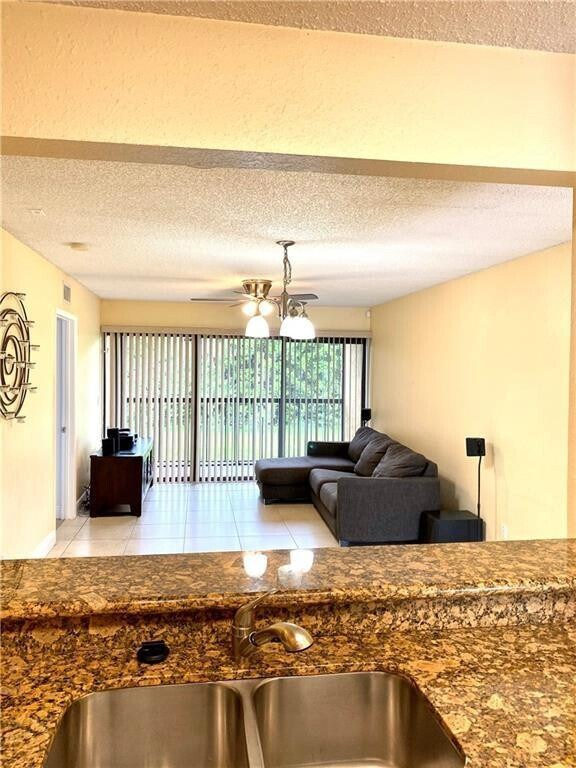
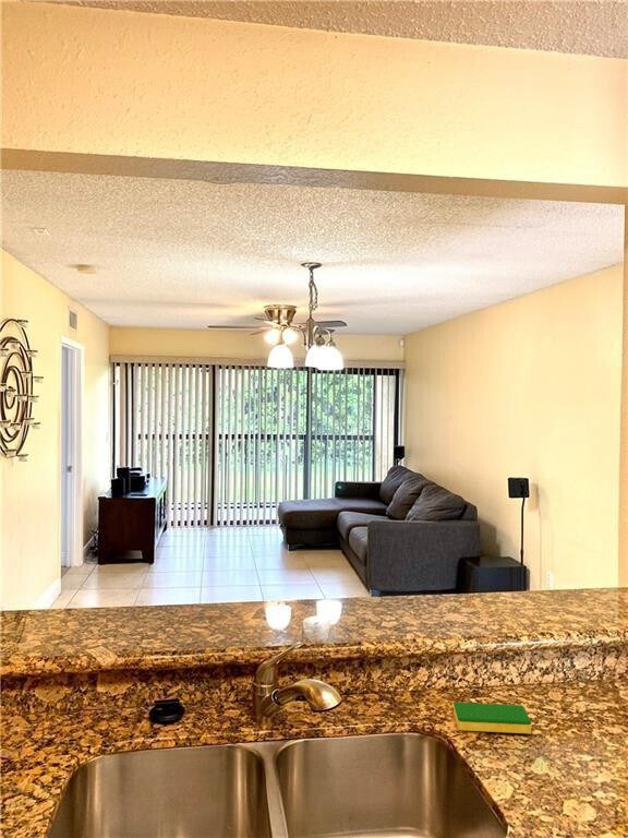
+ dish sponge [452,702,532,734]
